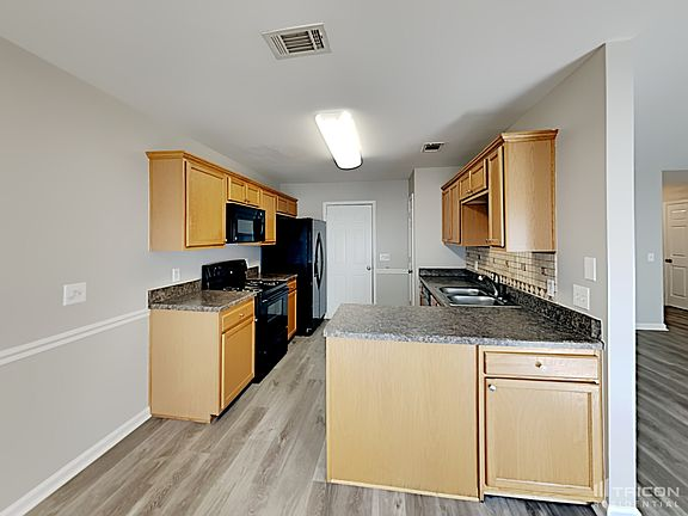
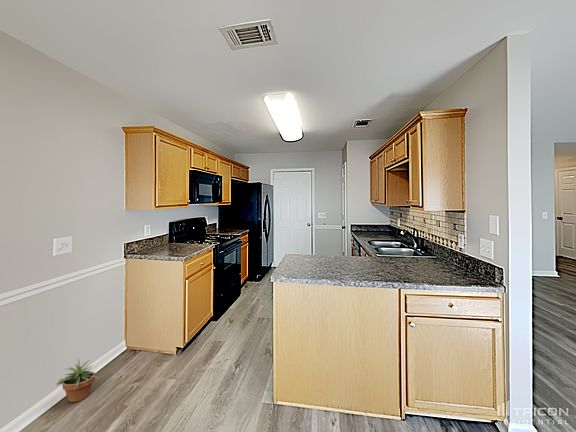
+ potted plant [55,358,100,403]
